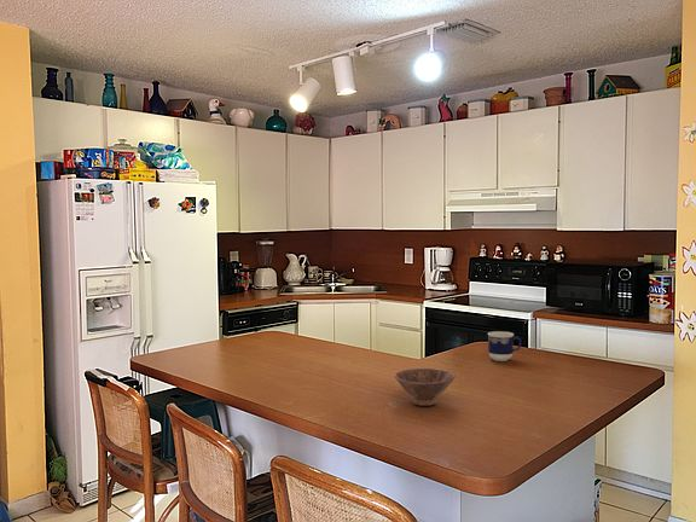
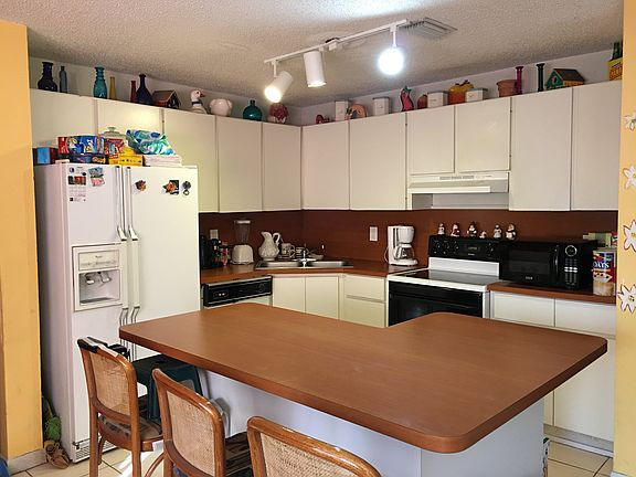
- cup [487,330,522,362]
- bowl [393,367,457,407]
